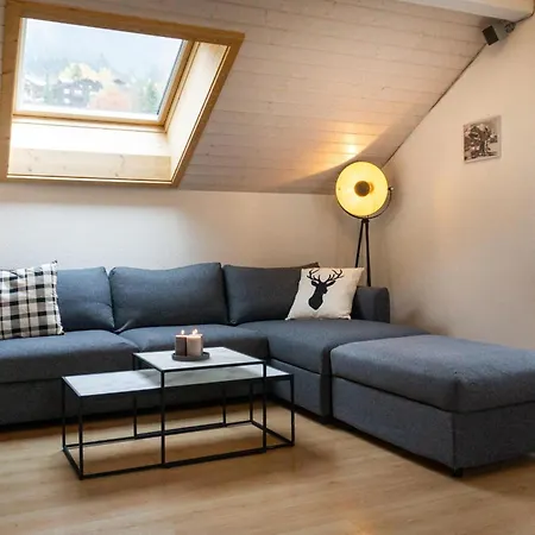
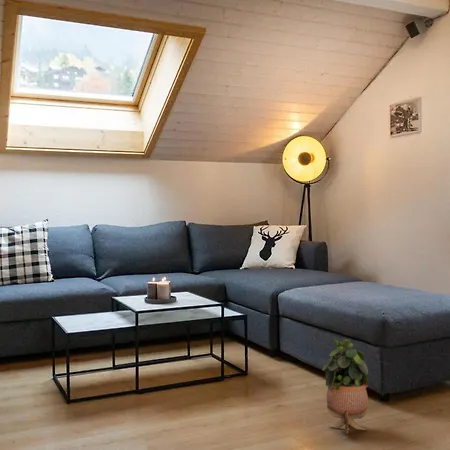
+ potted plant [322,338,369,435]
